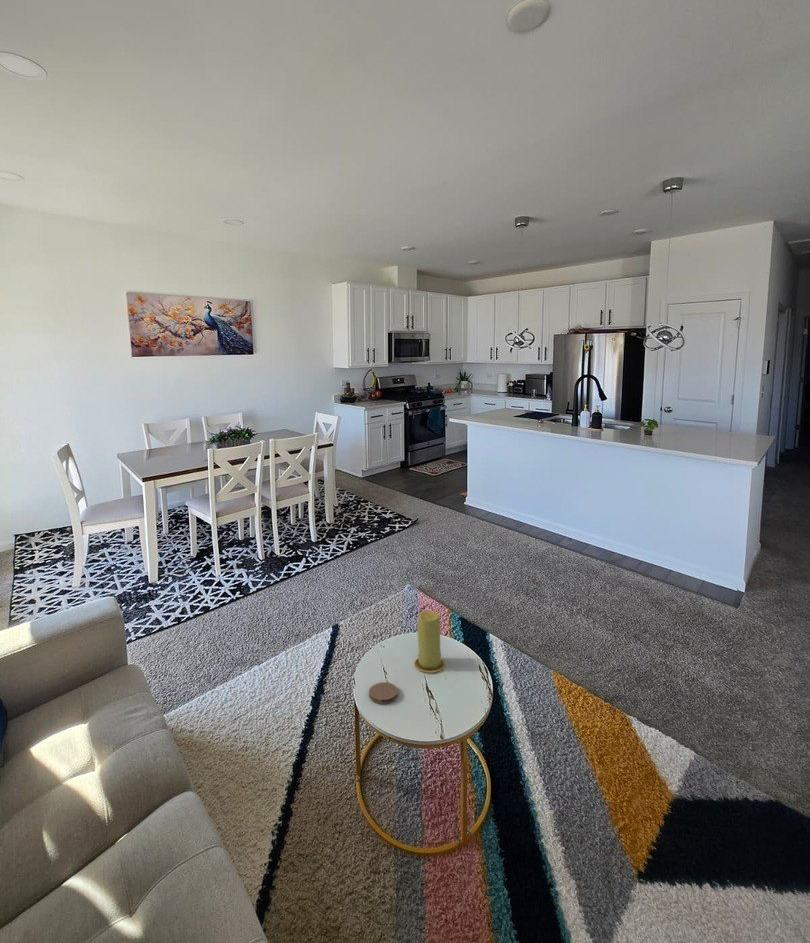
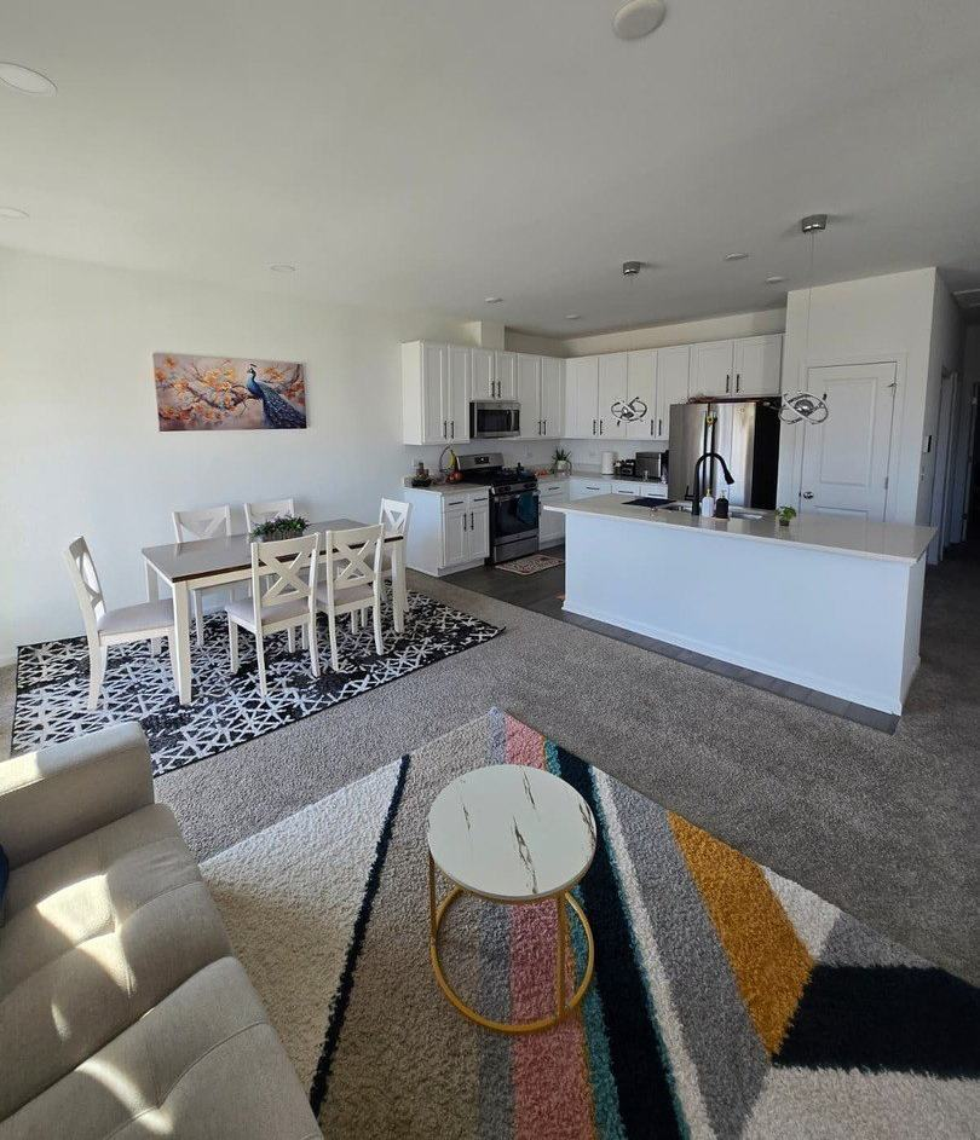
- candle [413,610,446,674]
- coaster [368,681,399,705]
